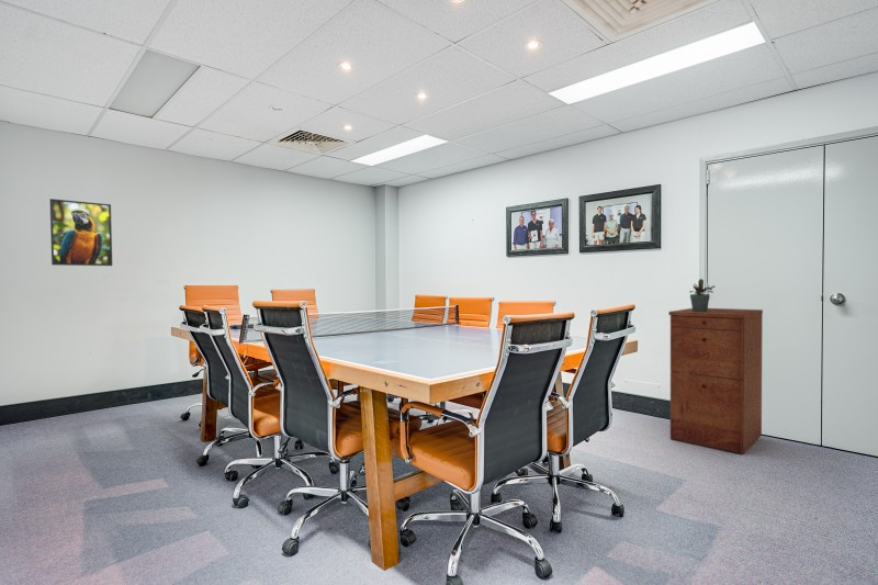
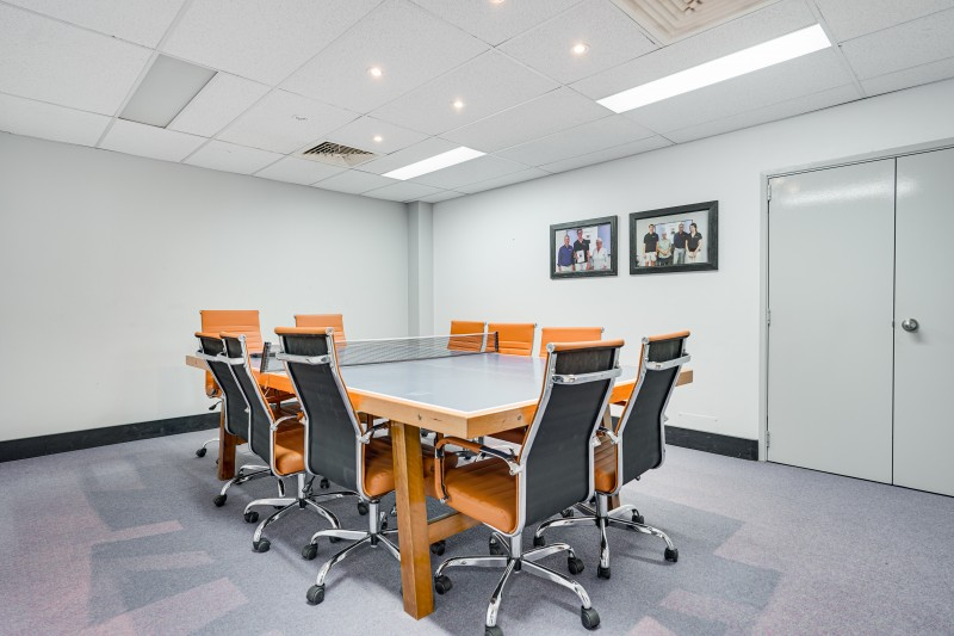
- potted plant [688,278,716,312]
- filing cabinet [667,307,764,455]
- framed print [49,198,113,267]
